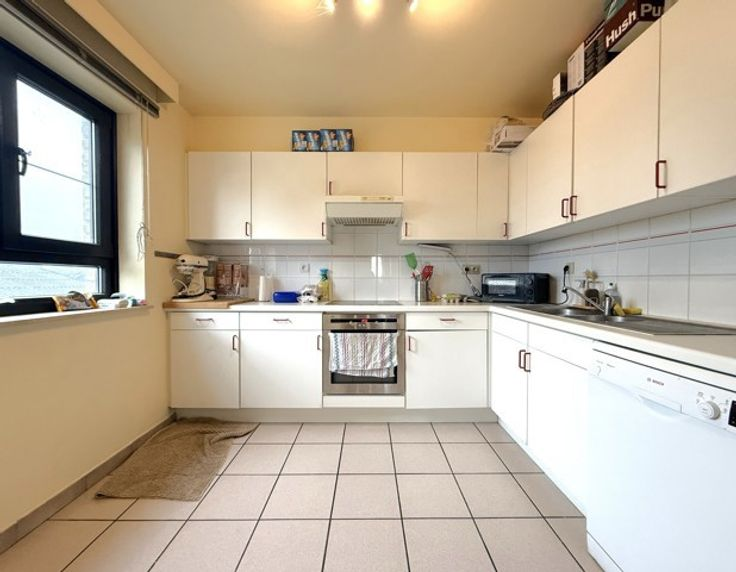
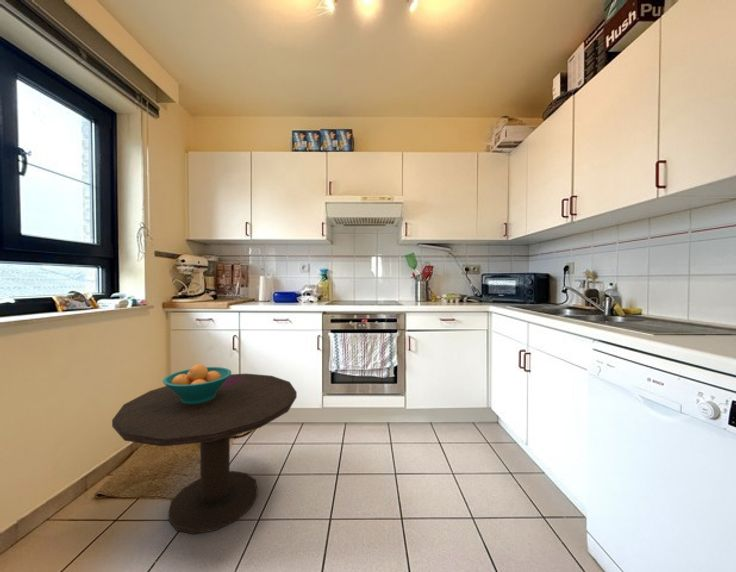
+ fruit bowl [162,363,232,404]
+ side table [111,373,298,535]
